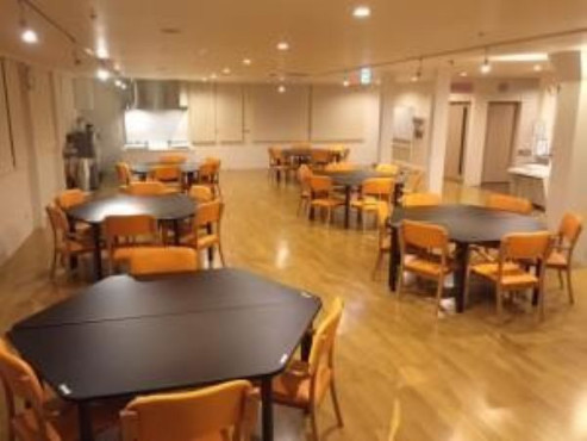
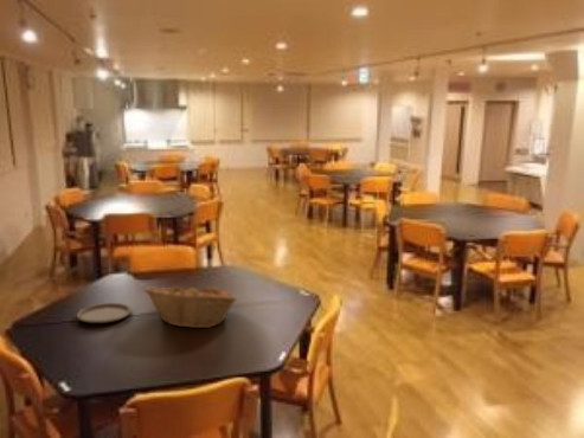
+ plate [76,302,133,324]
+ fruit basket [142,282,239,329]
